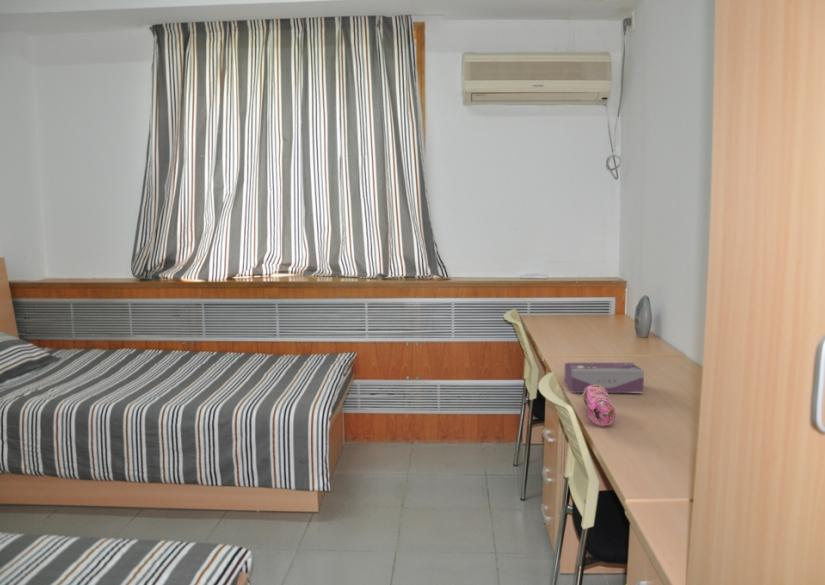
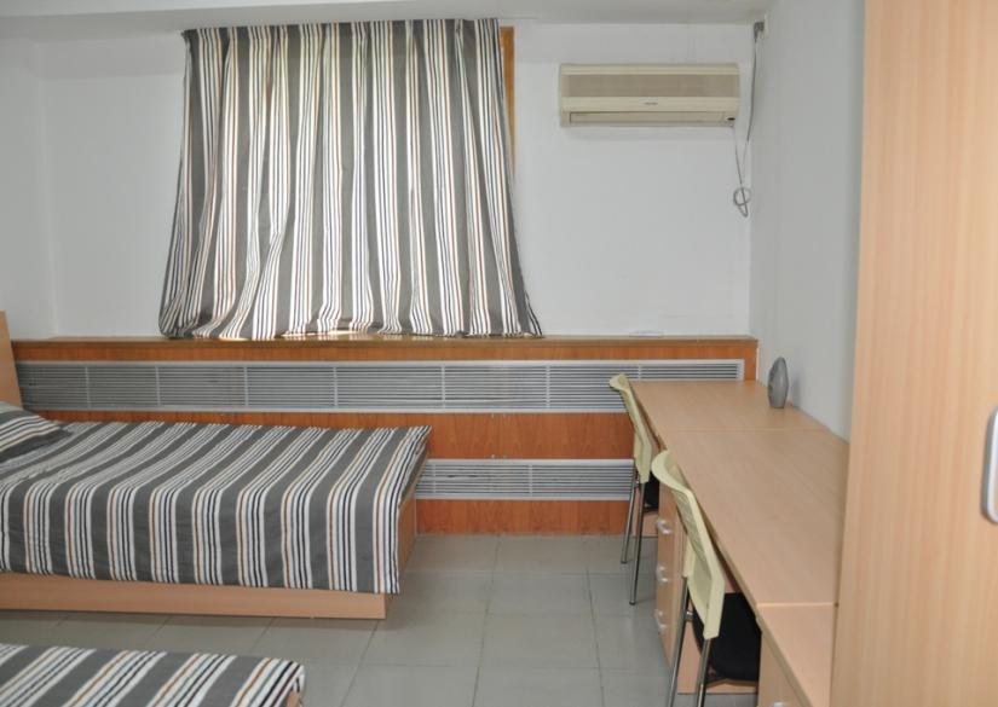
- tissue box [563,362,645,394]
- pencil case [581,385,616,427]
